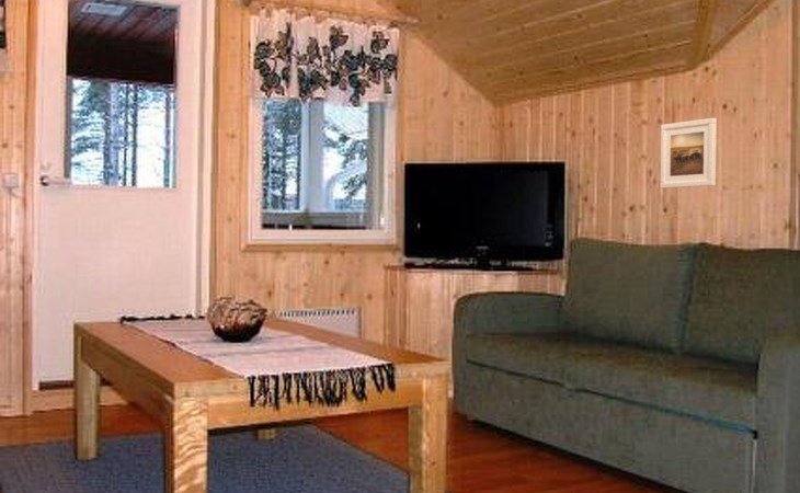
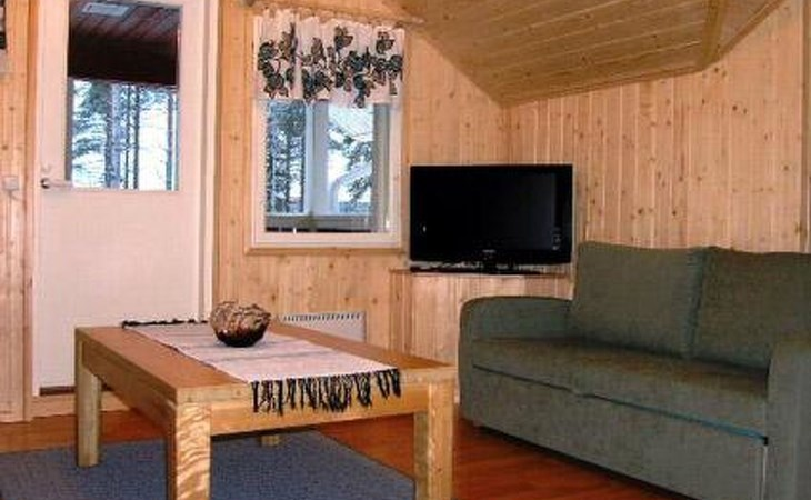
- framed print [660,117,718,190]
